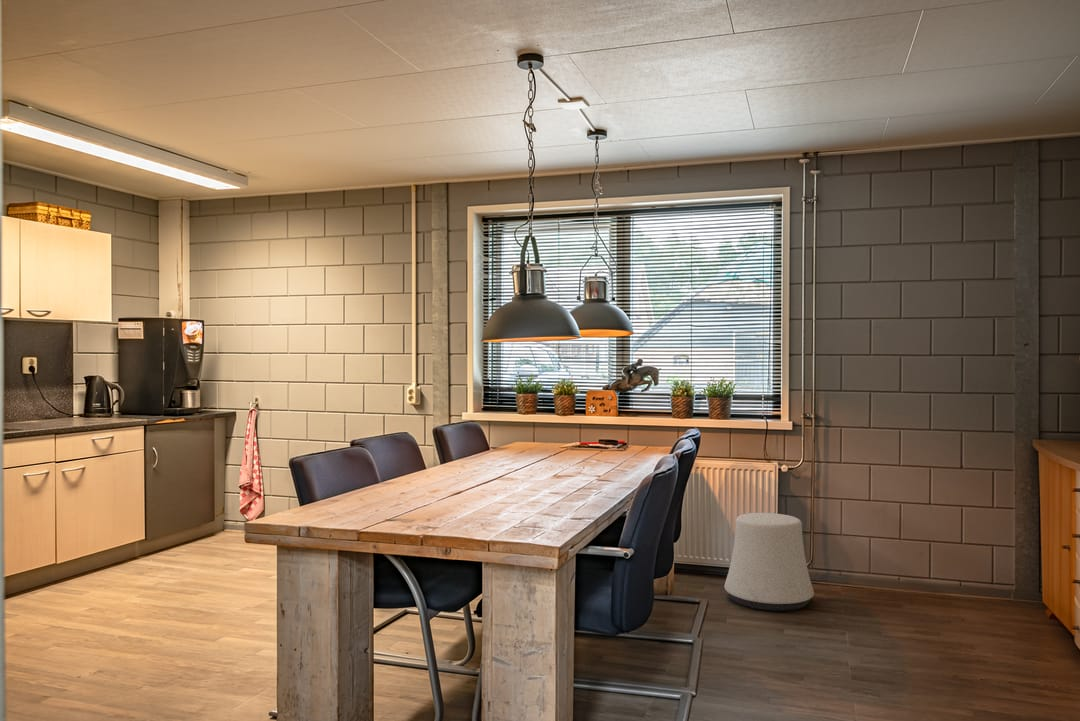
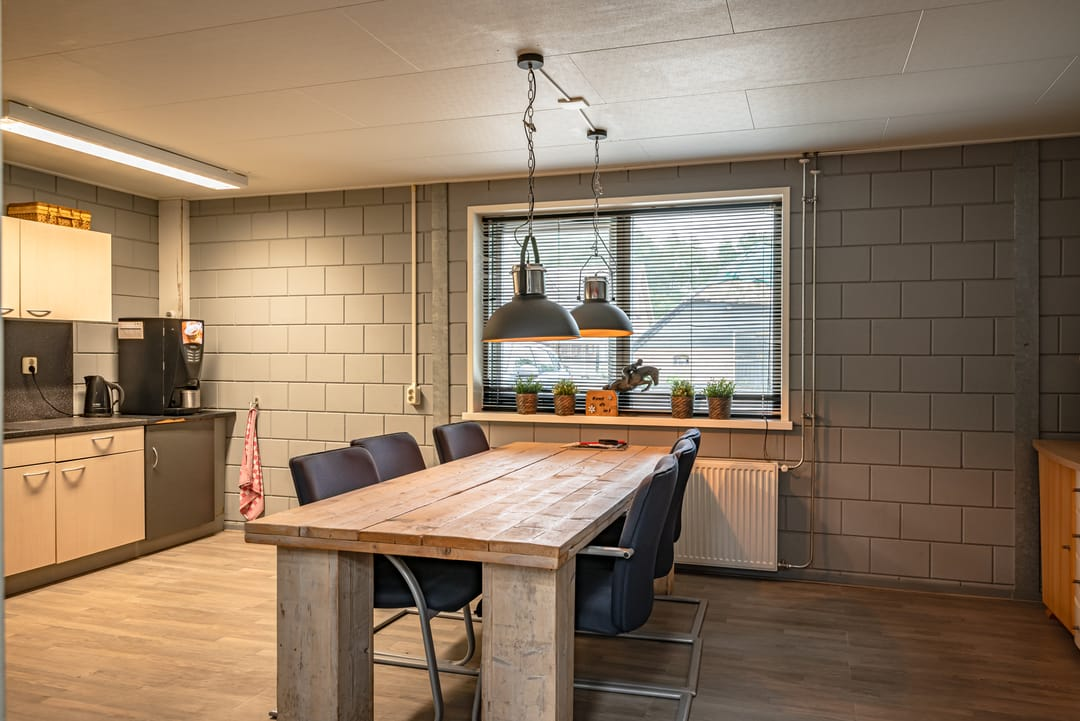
- stool [723,512,815,612]
